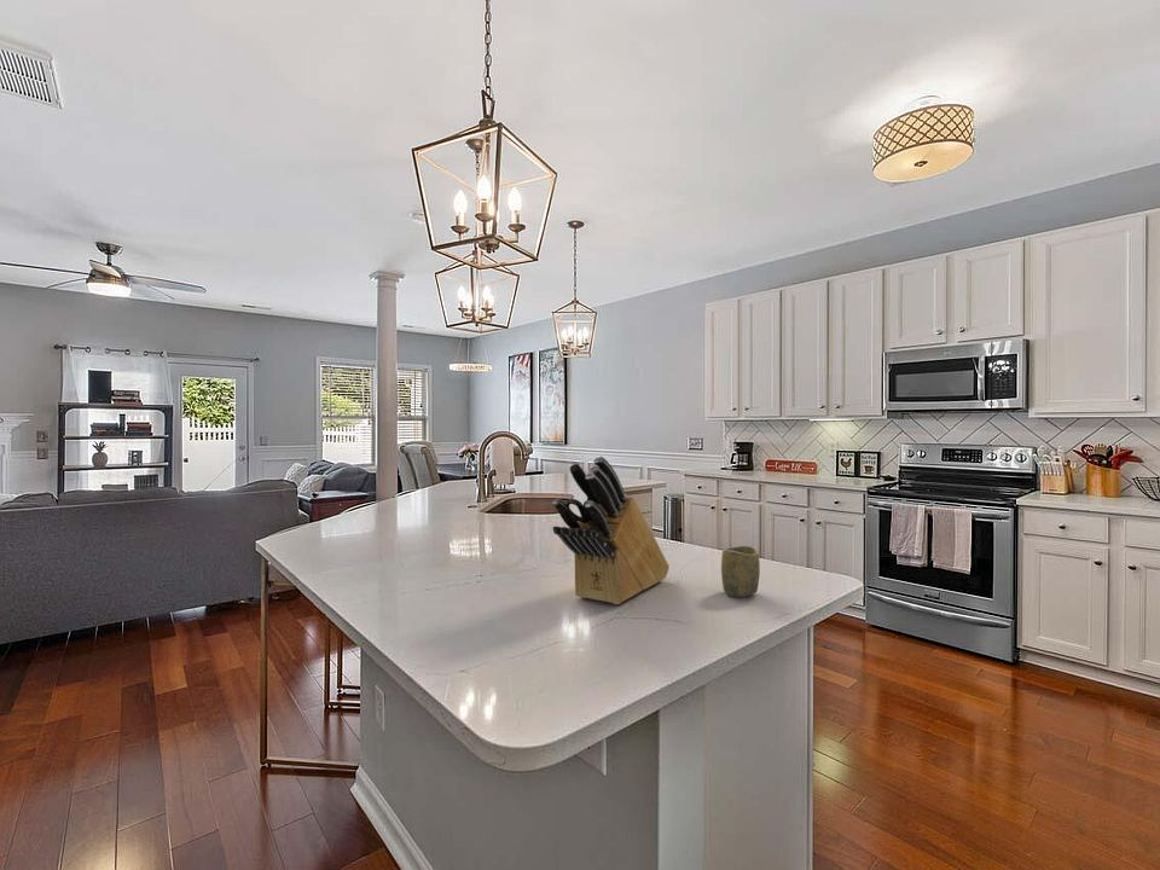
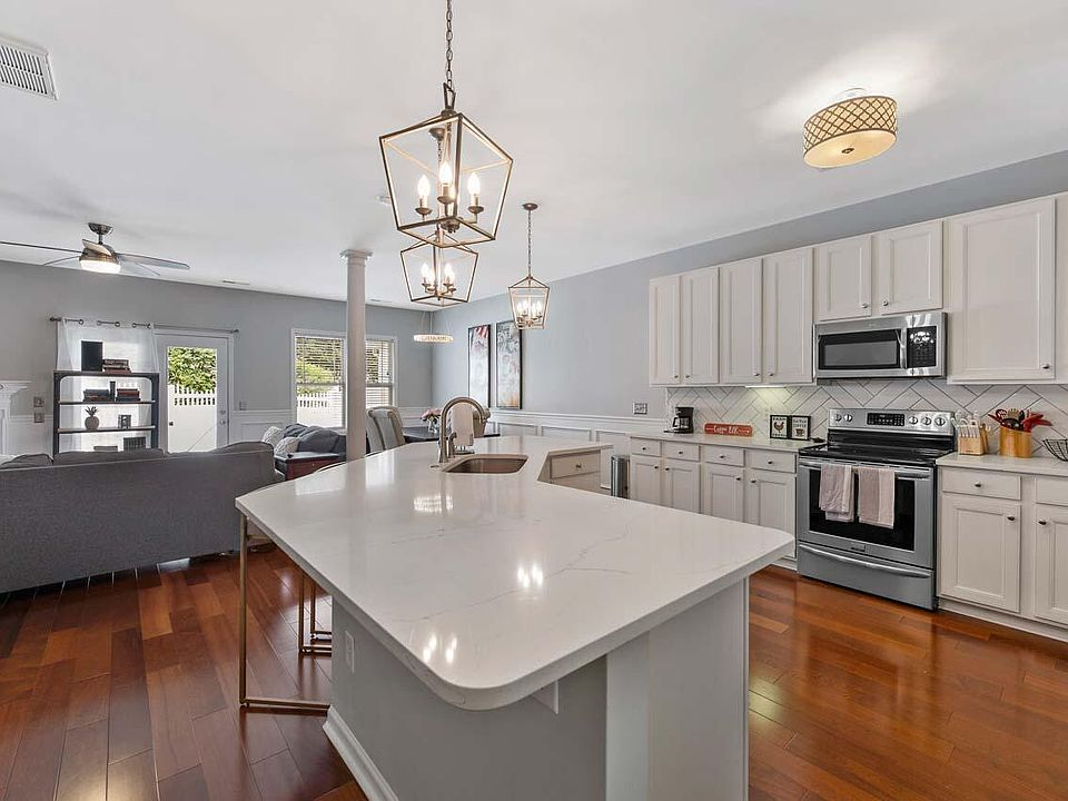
- cup [720,545,761,598]
- knife block [551,456,671,605]
